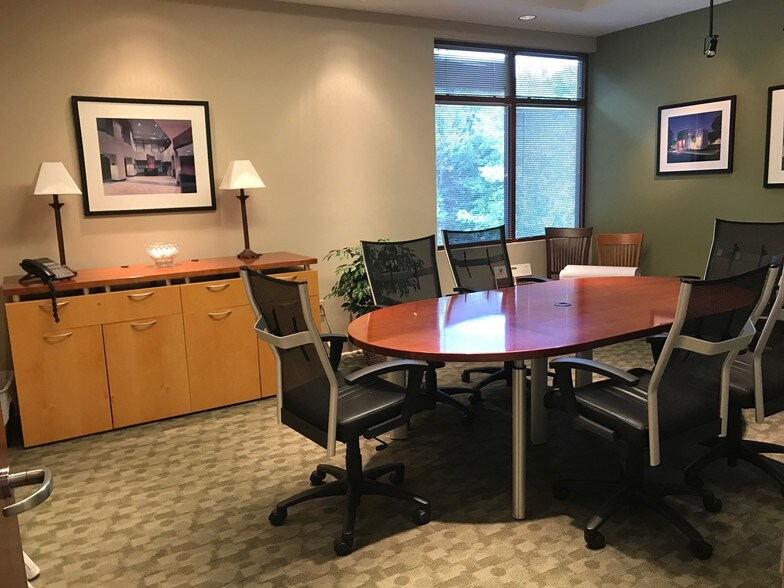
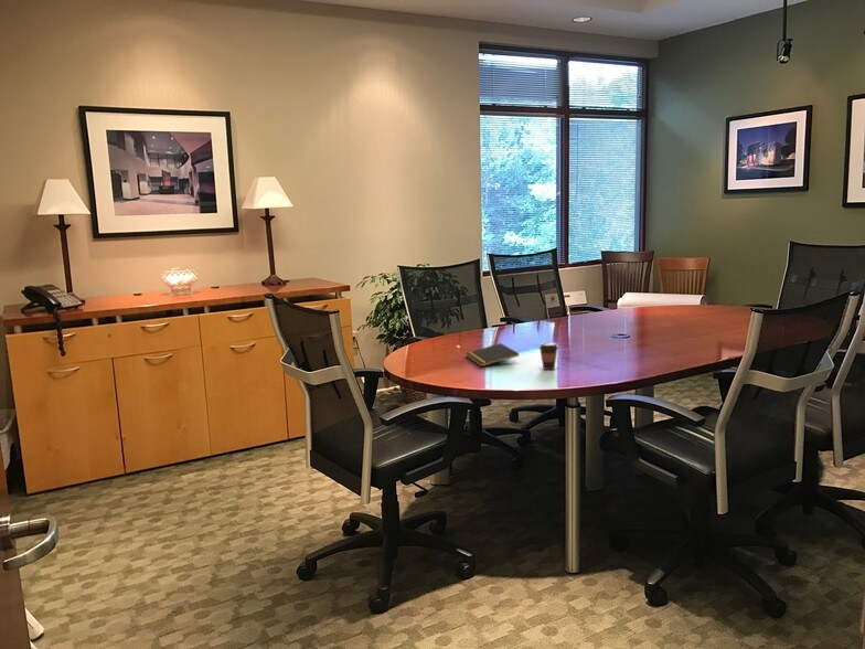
+ coffee cup [537,341,559,371]
+ notepad [464,342,520,368]
